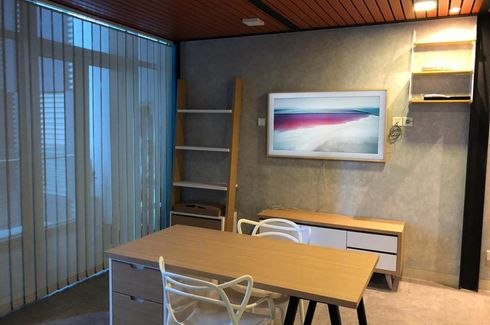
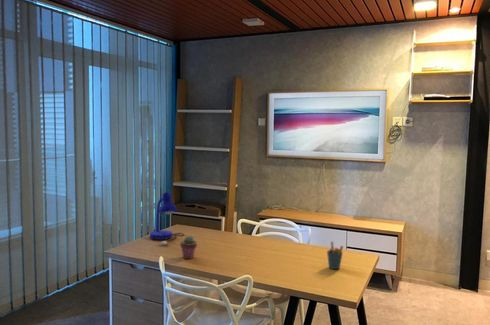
+ pen holder [326,241,344,270]
+ desk lamp [149,191,185,246]
+ potted succulent [179,235,198,260]
